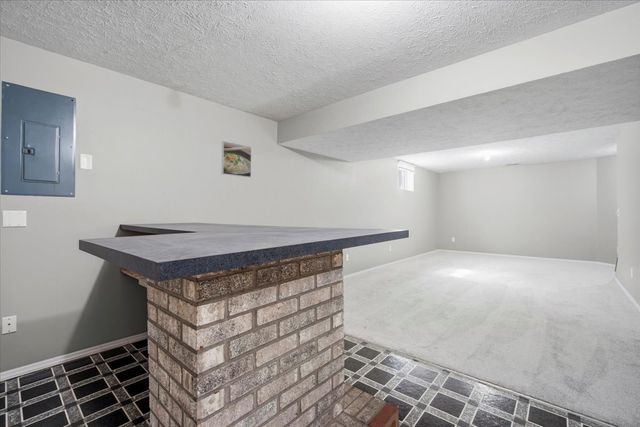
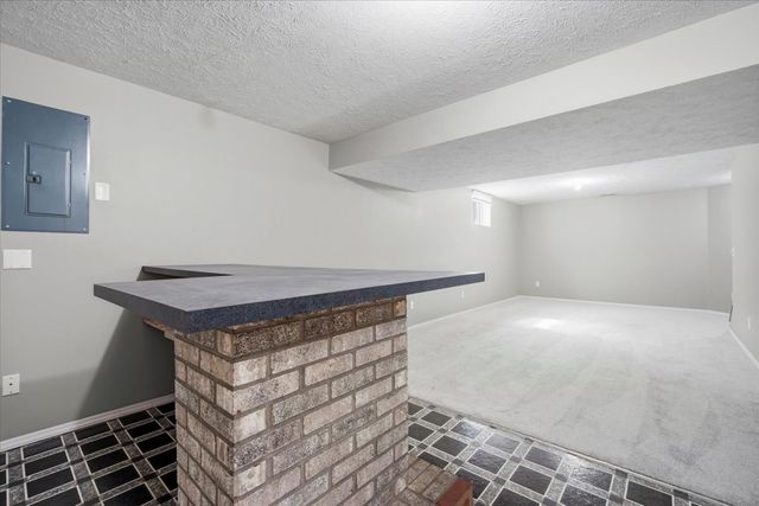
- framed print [221,140,252,178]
